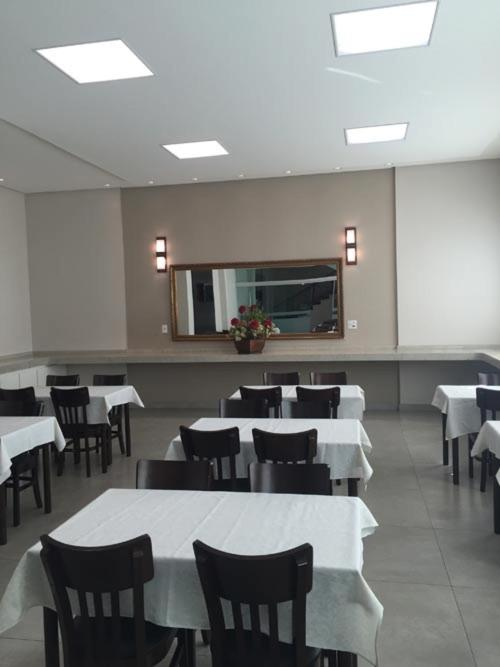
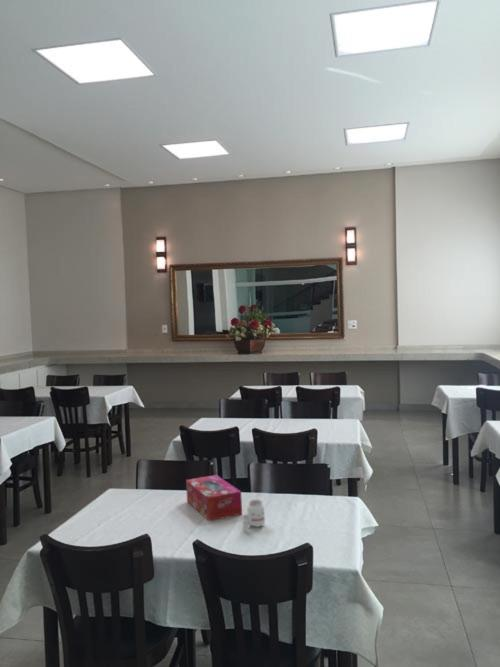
+ candle [242,498,266,532]
+ tissue box [185,474,243,522]
